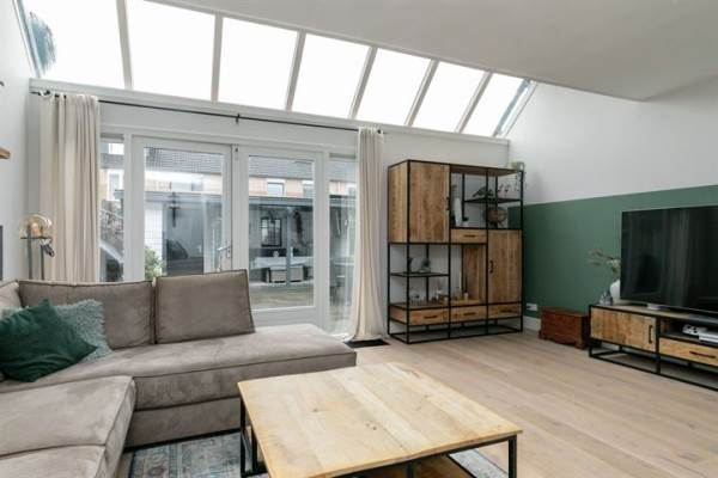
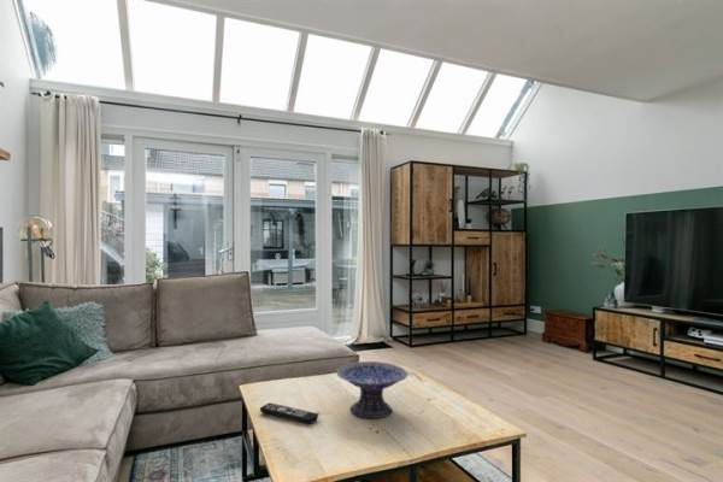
+ remote control [259,401,319,425]
+ decorative bowl [335,360,408,419]
